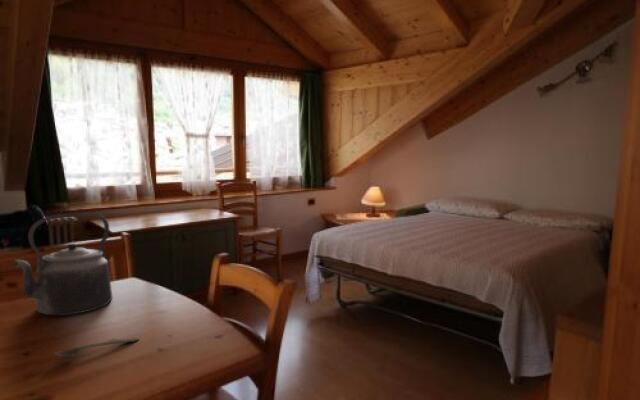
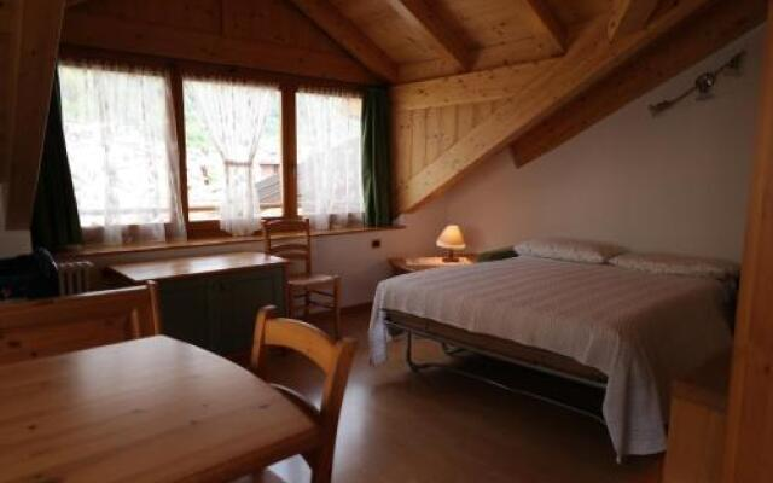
- spoon [53,337,140,359]
- kettle [13,212,113,316]
